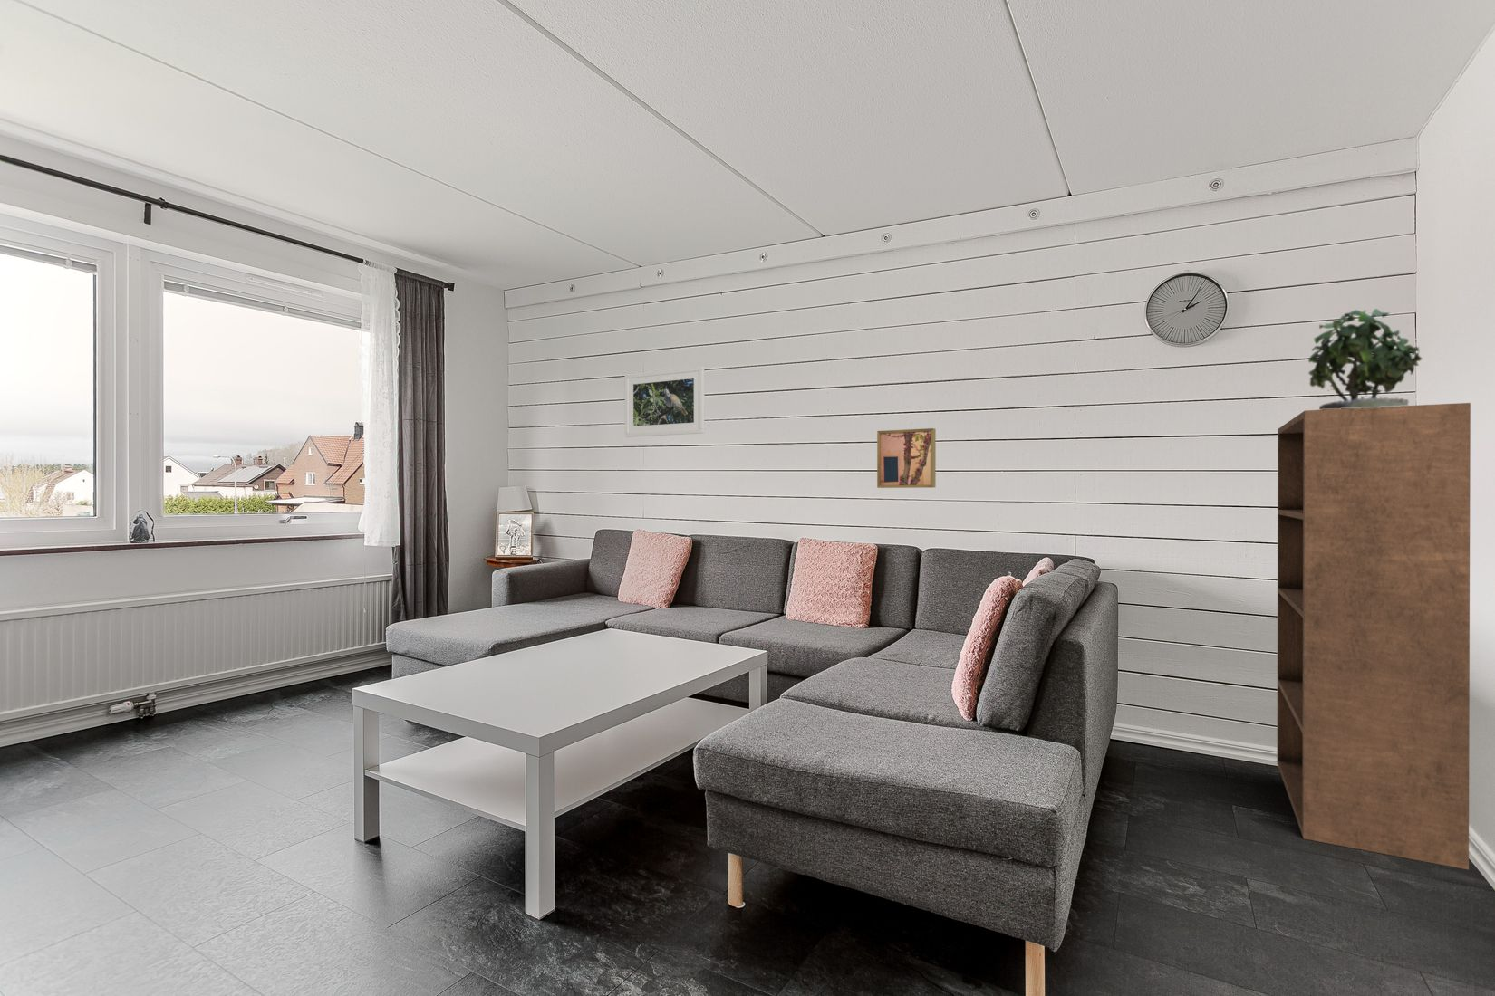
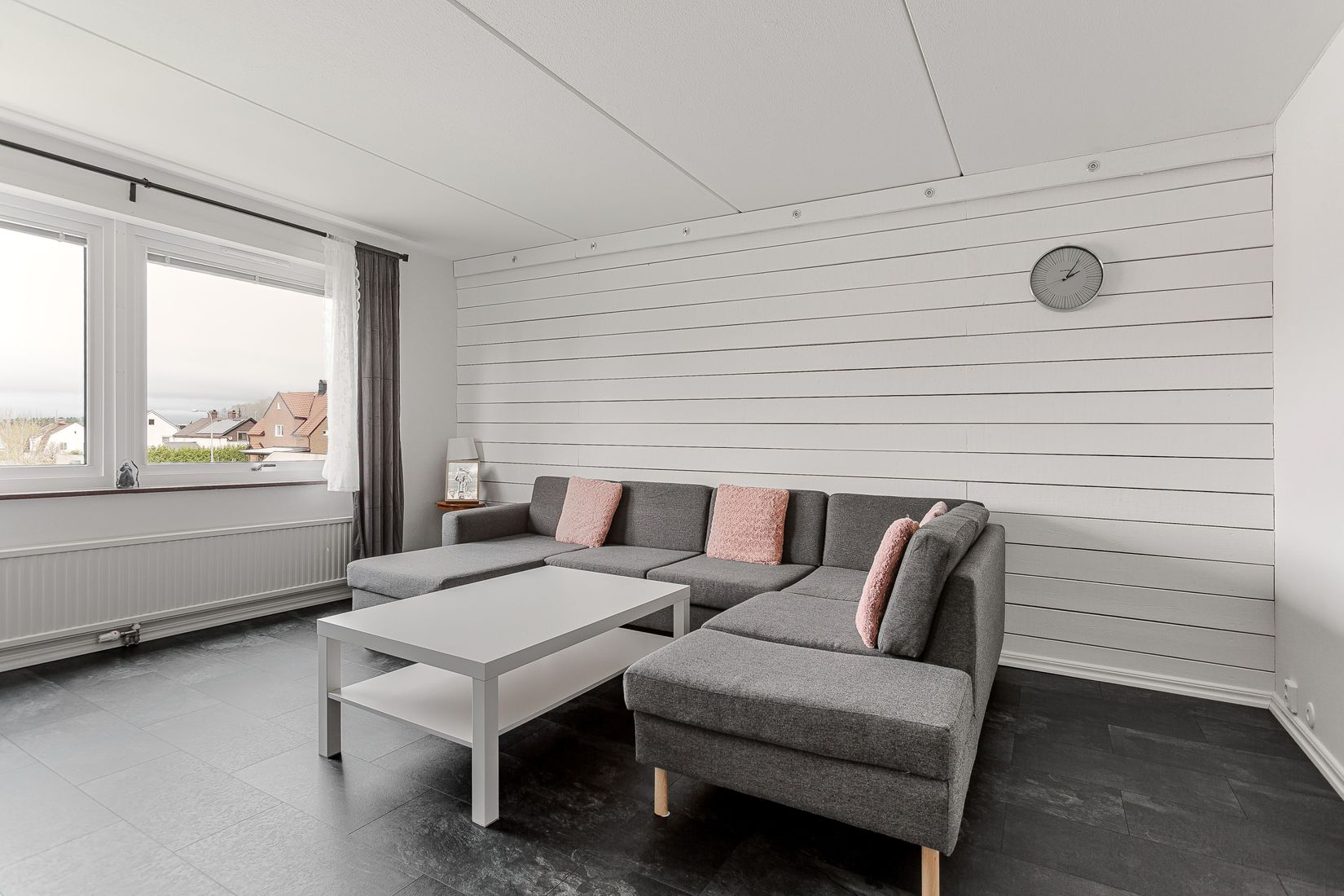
- potted plant [1307,308,1423,410]
- wall art [877,427,937,489]
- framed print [624,366,705,438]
- bookshelf [1277,402,1472,870]
